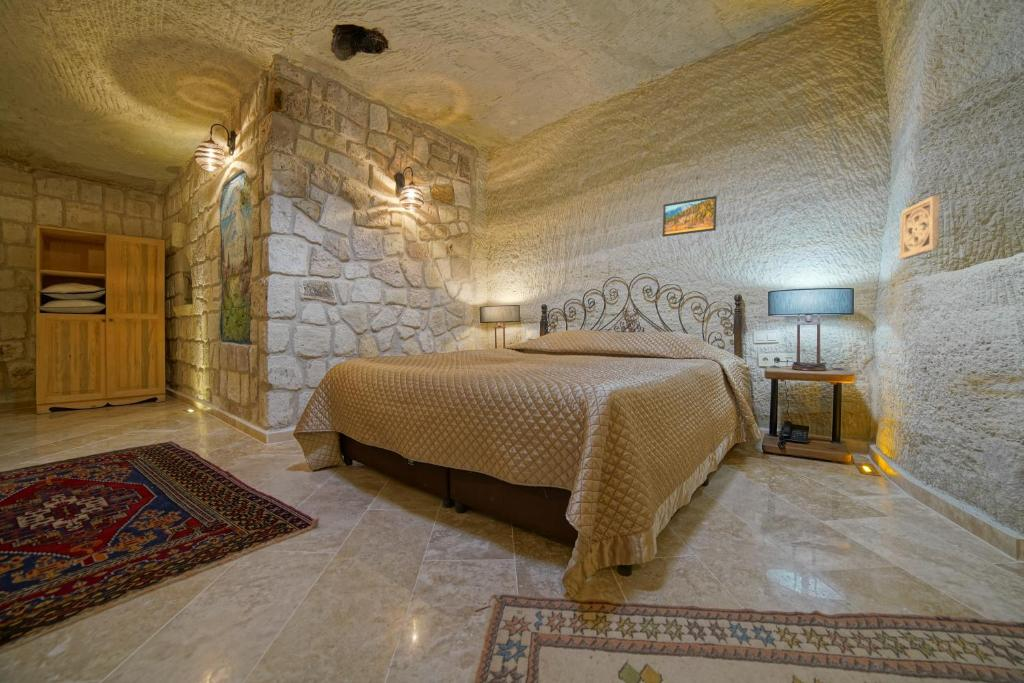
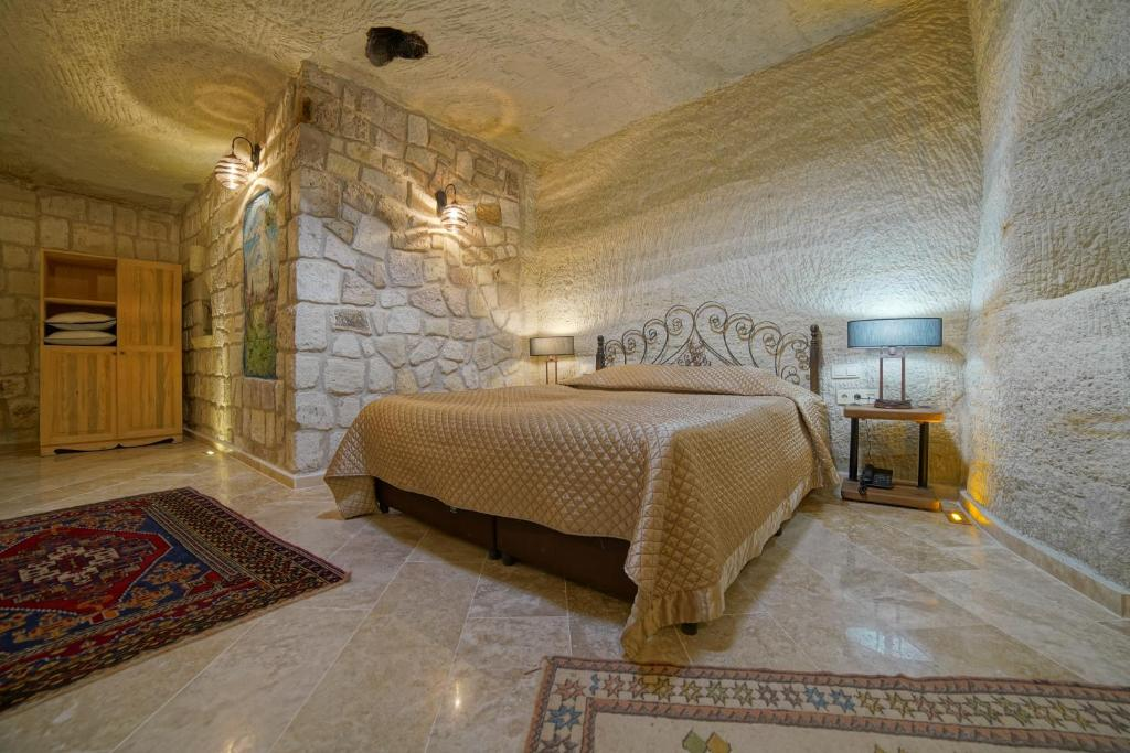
- wall ornament [898,194,941,260]
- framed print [661,195,718,238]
